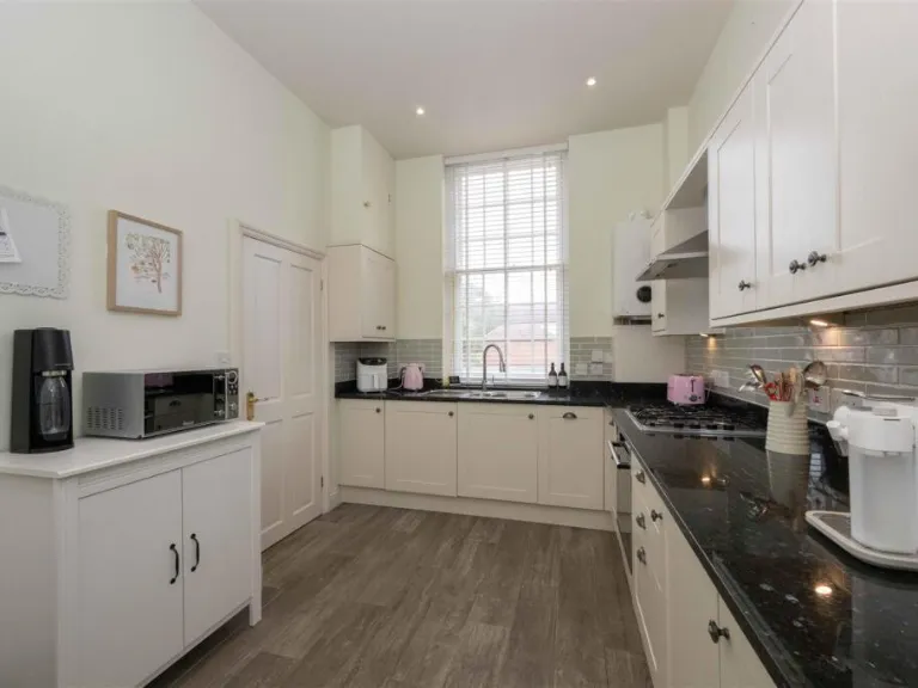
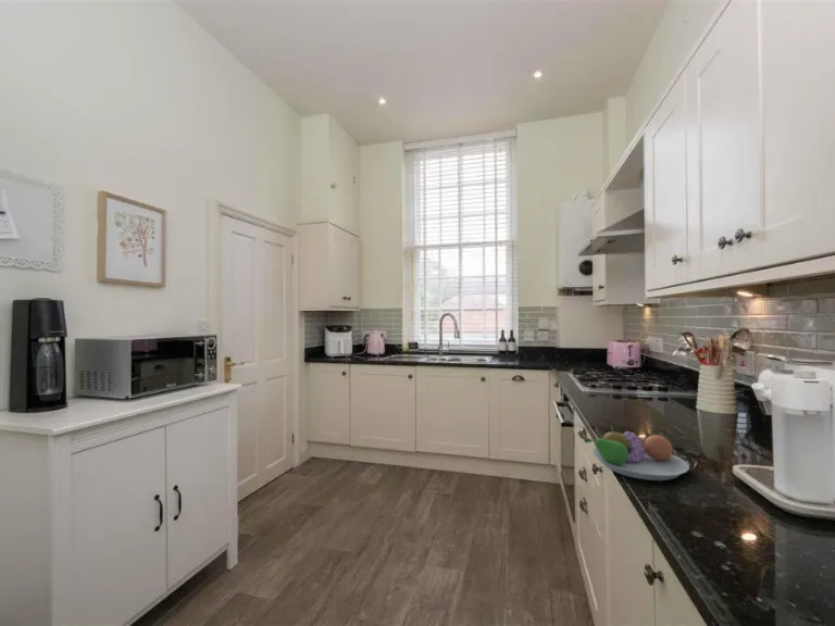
+ fruit bowl [583,425,690,481]
